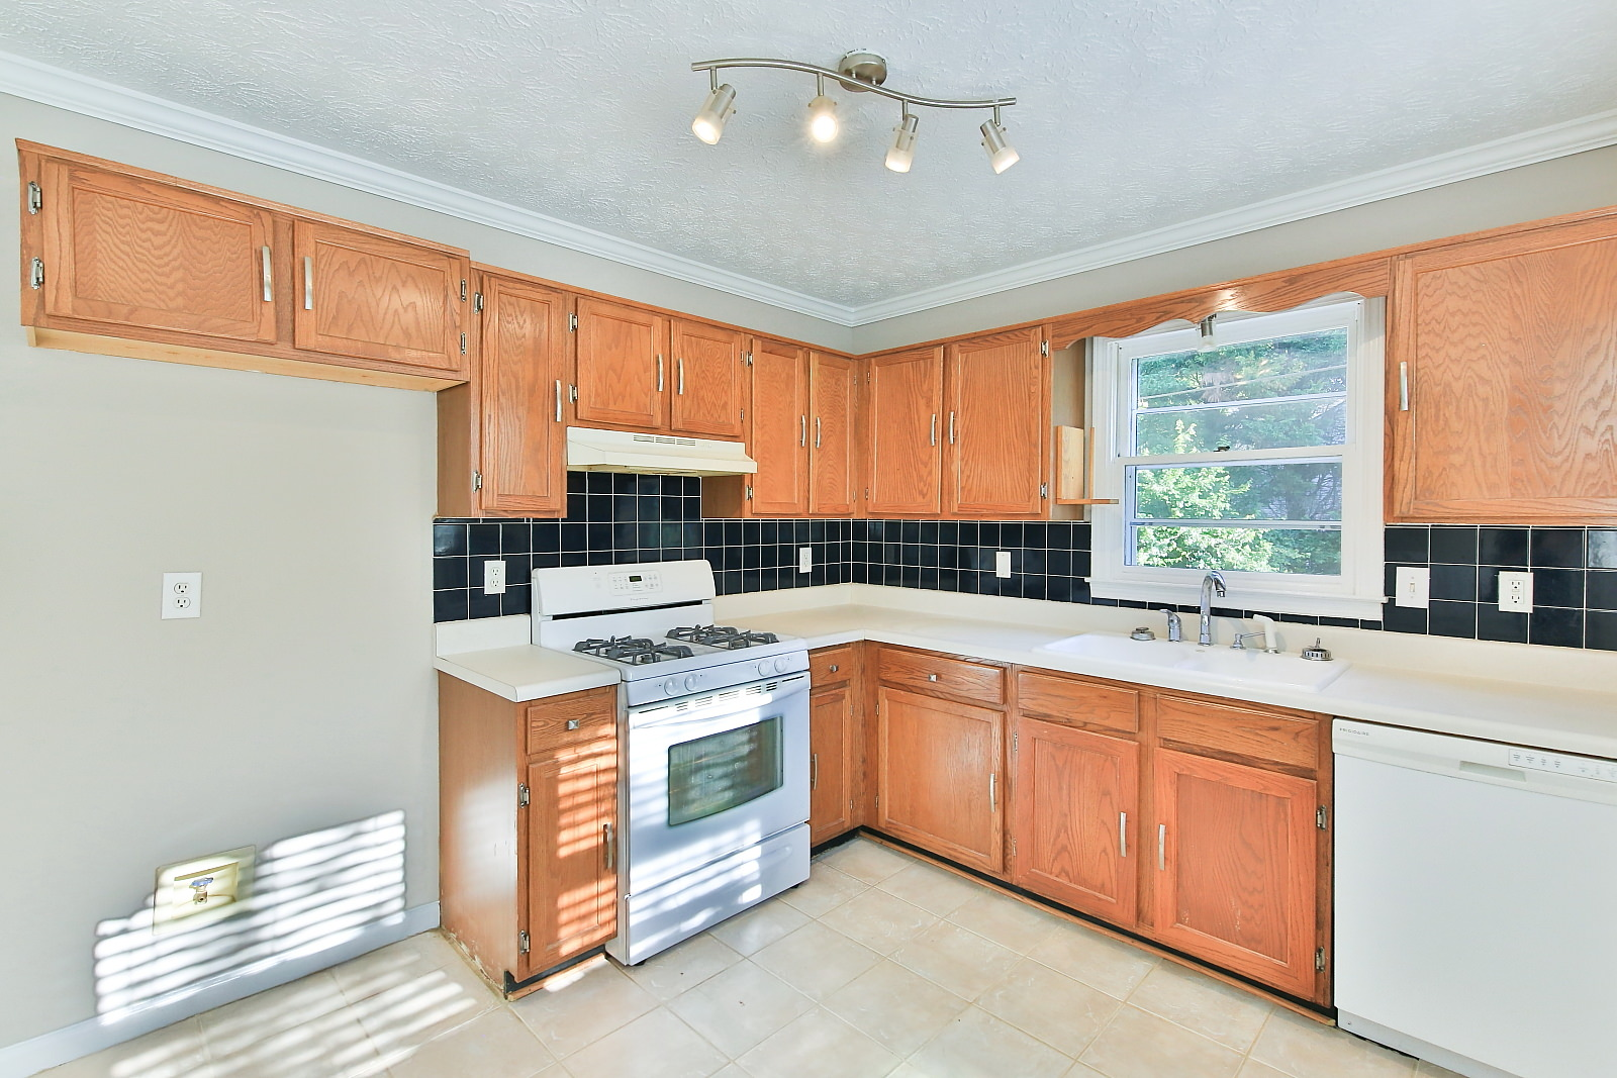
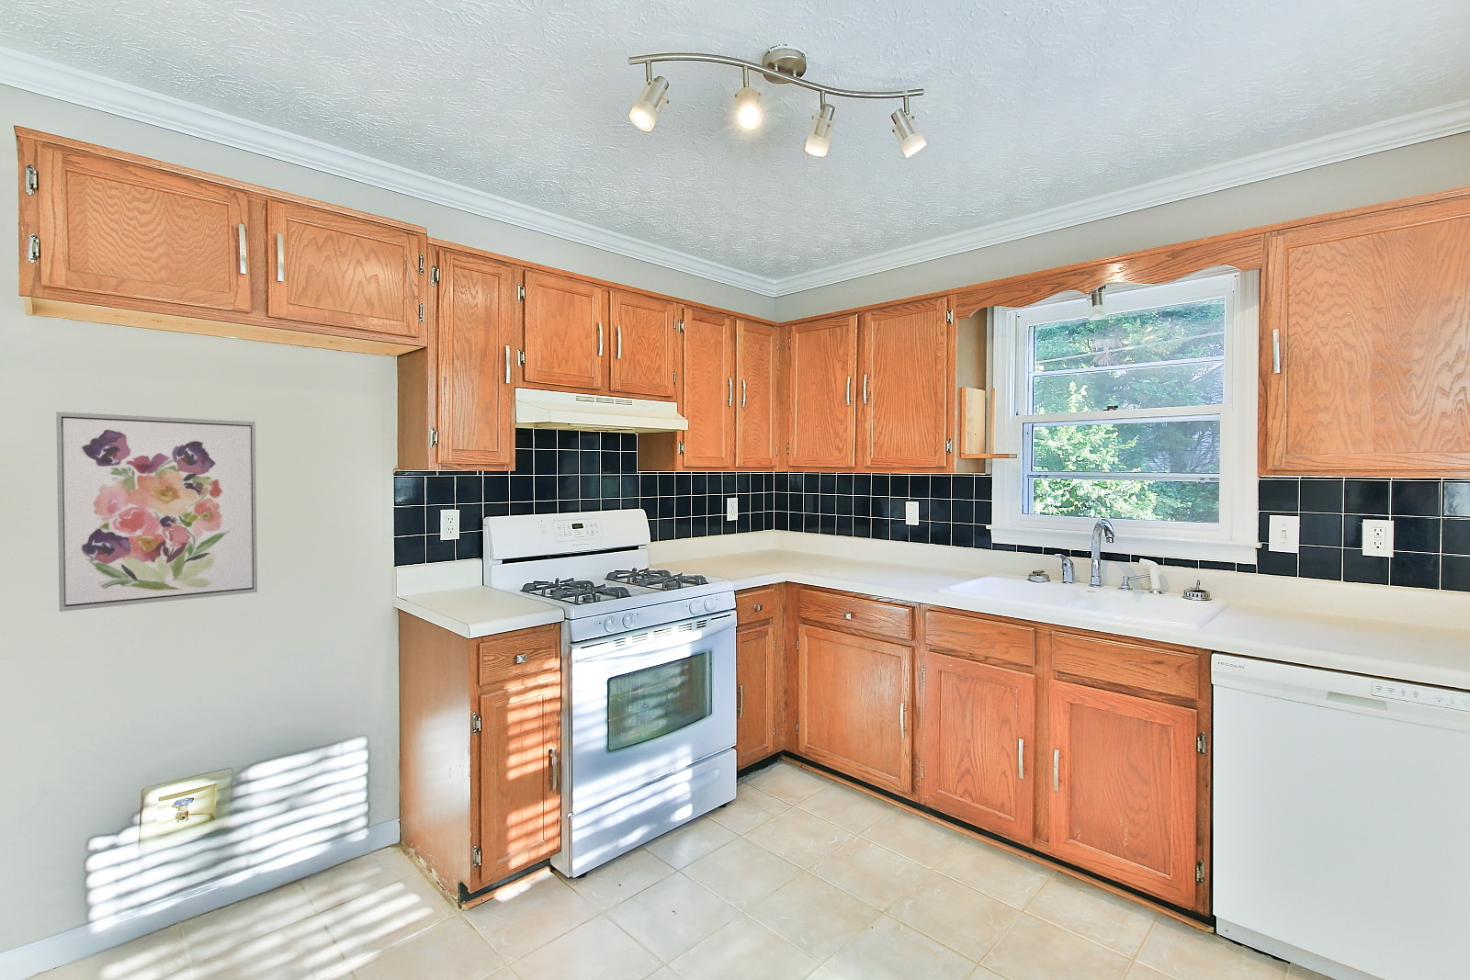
+ wall art [55,410,258,612]
